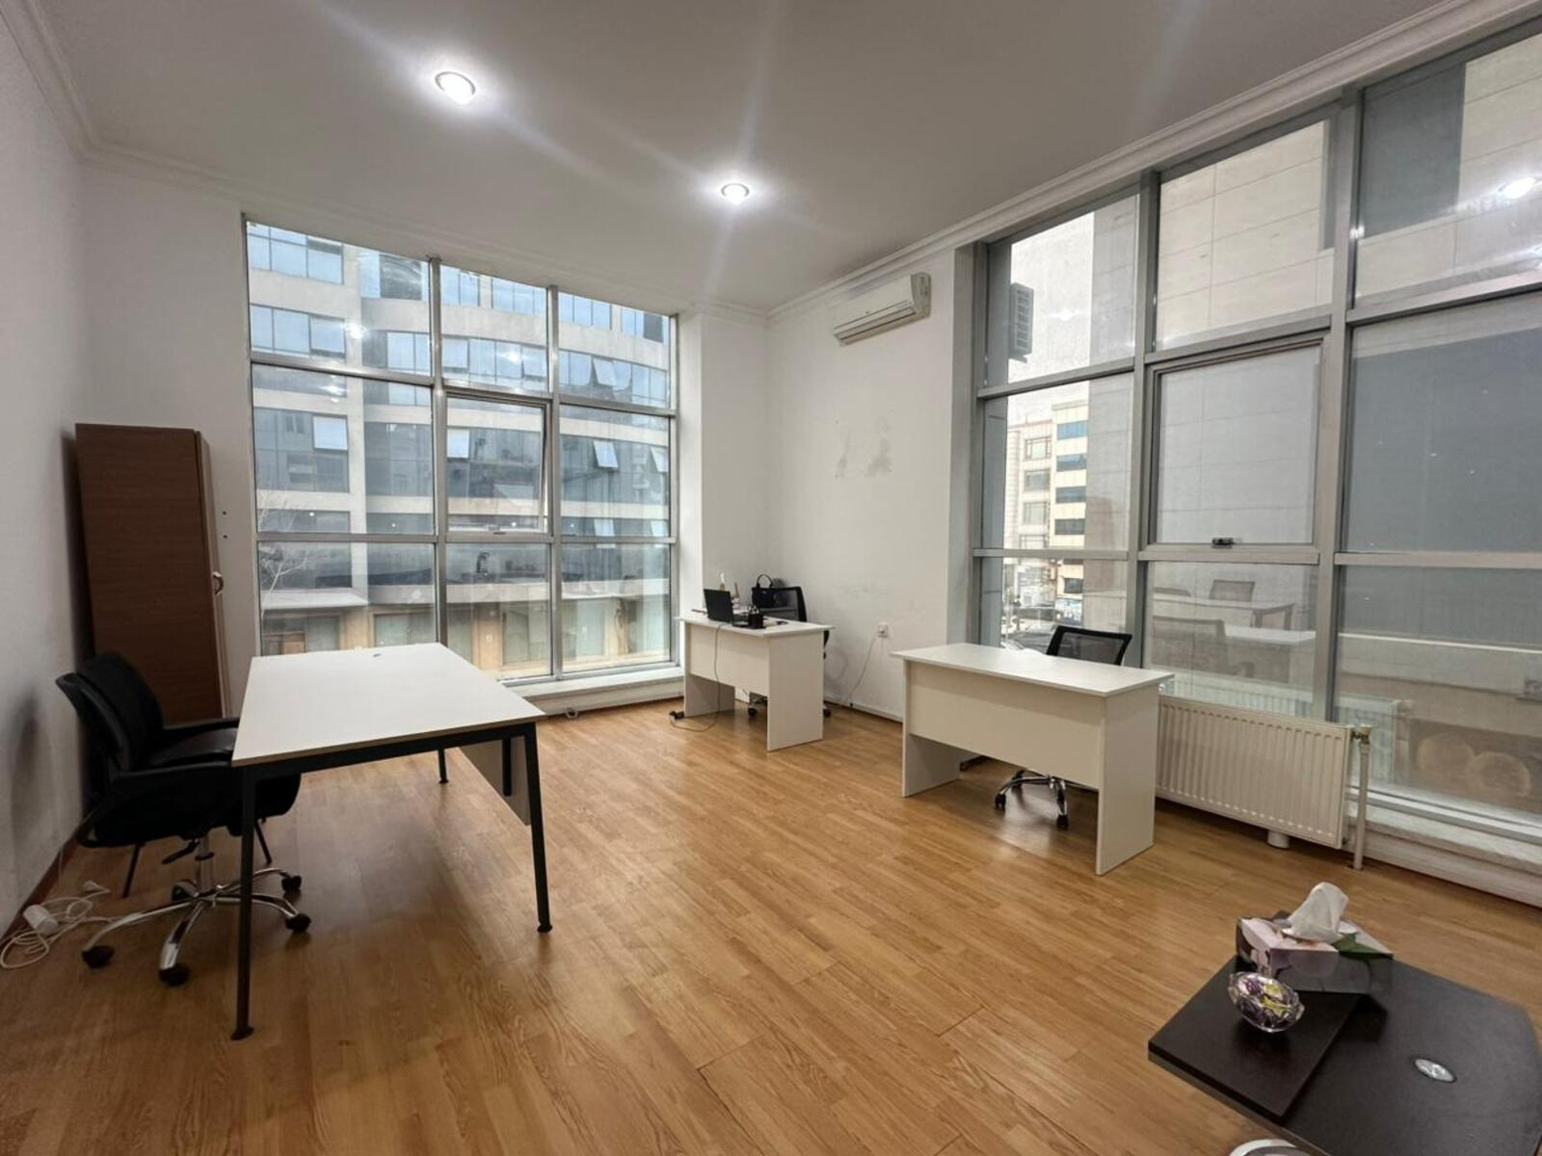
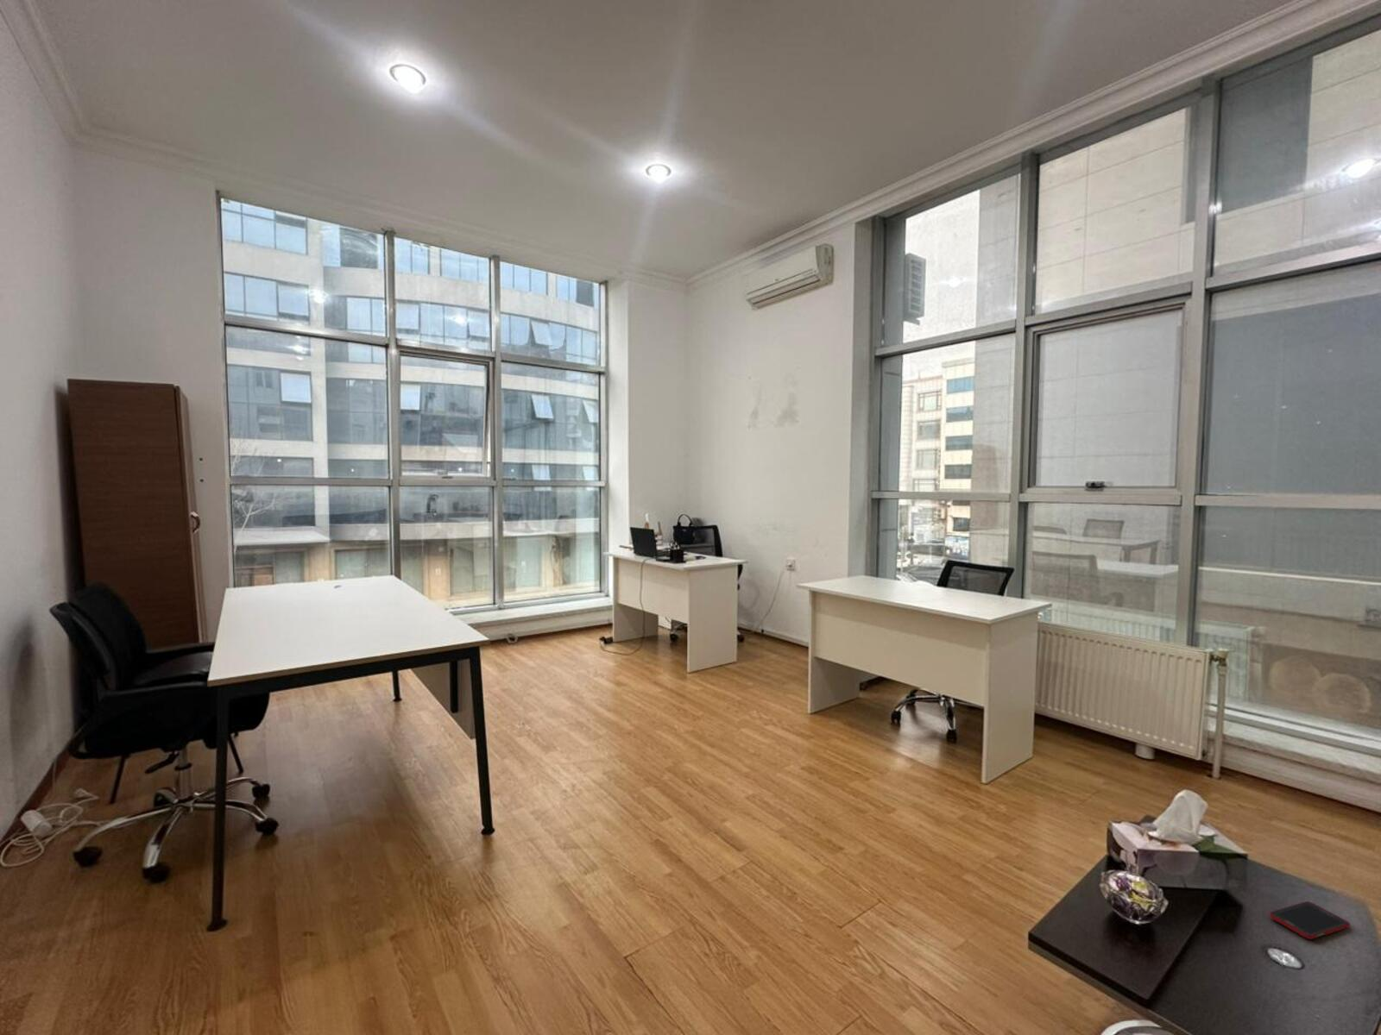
+ cell phone [1269,900,1351,940]
